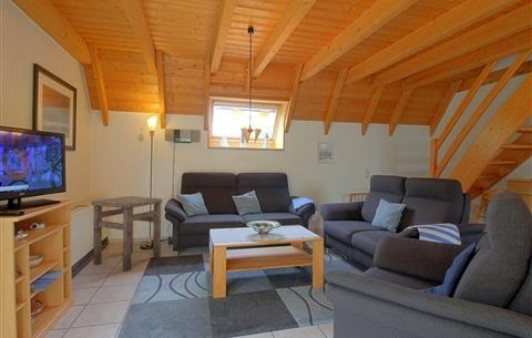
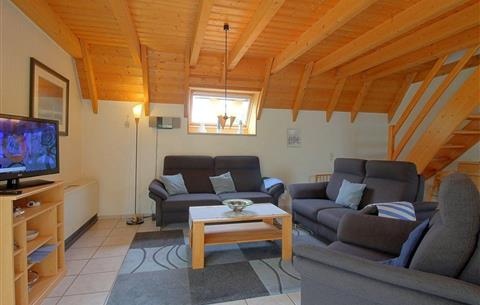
- side table [91,195,163,273]
